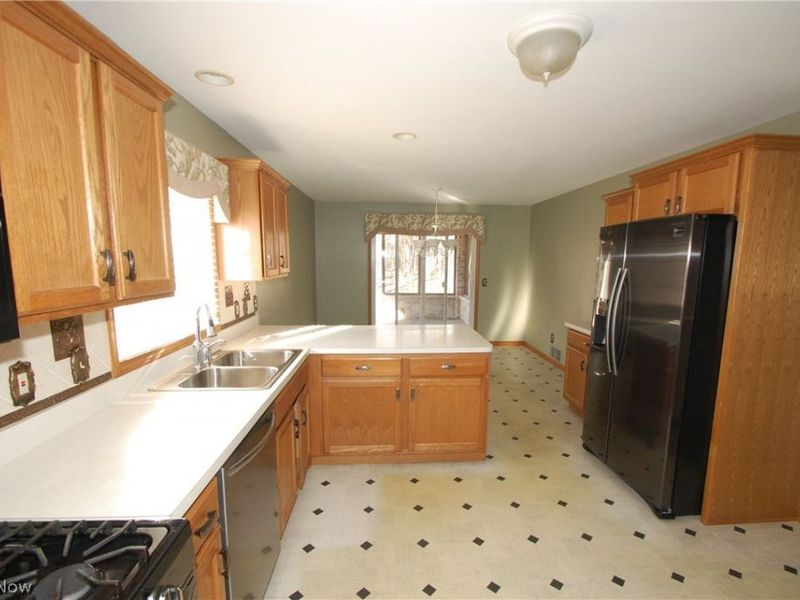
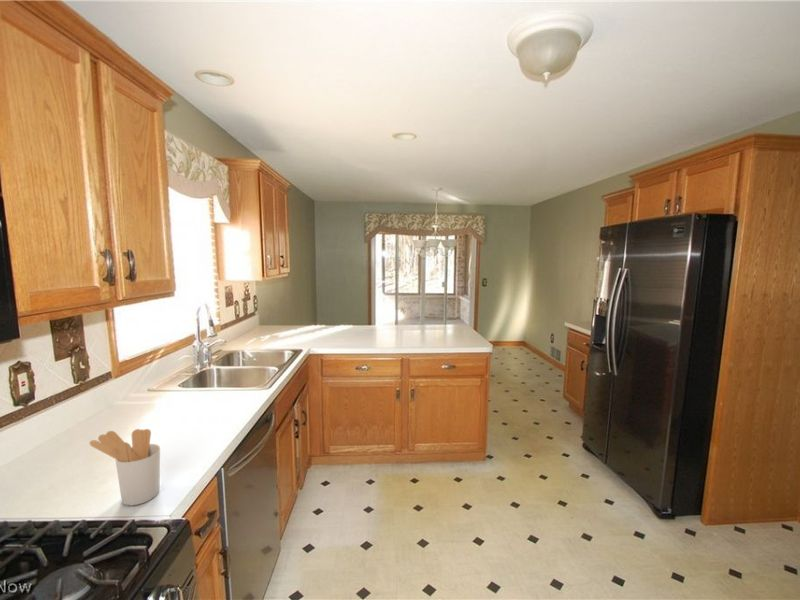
+ utensil holder [89,428,161,506]
